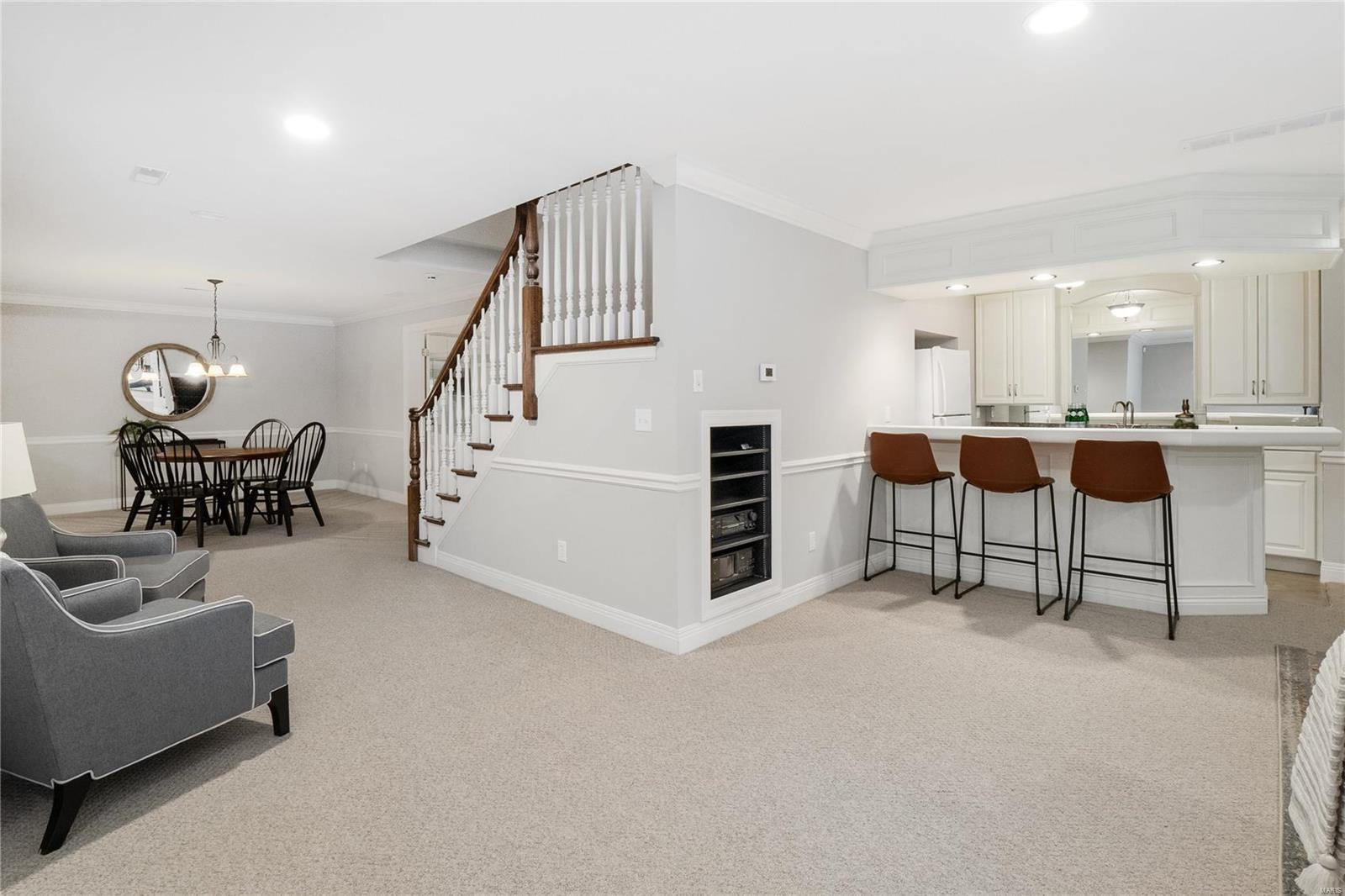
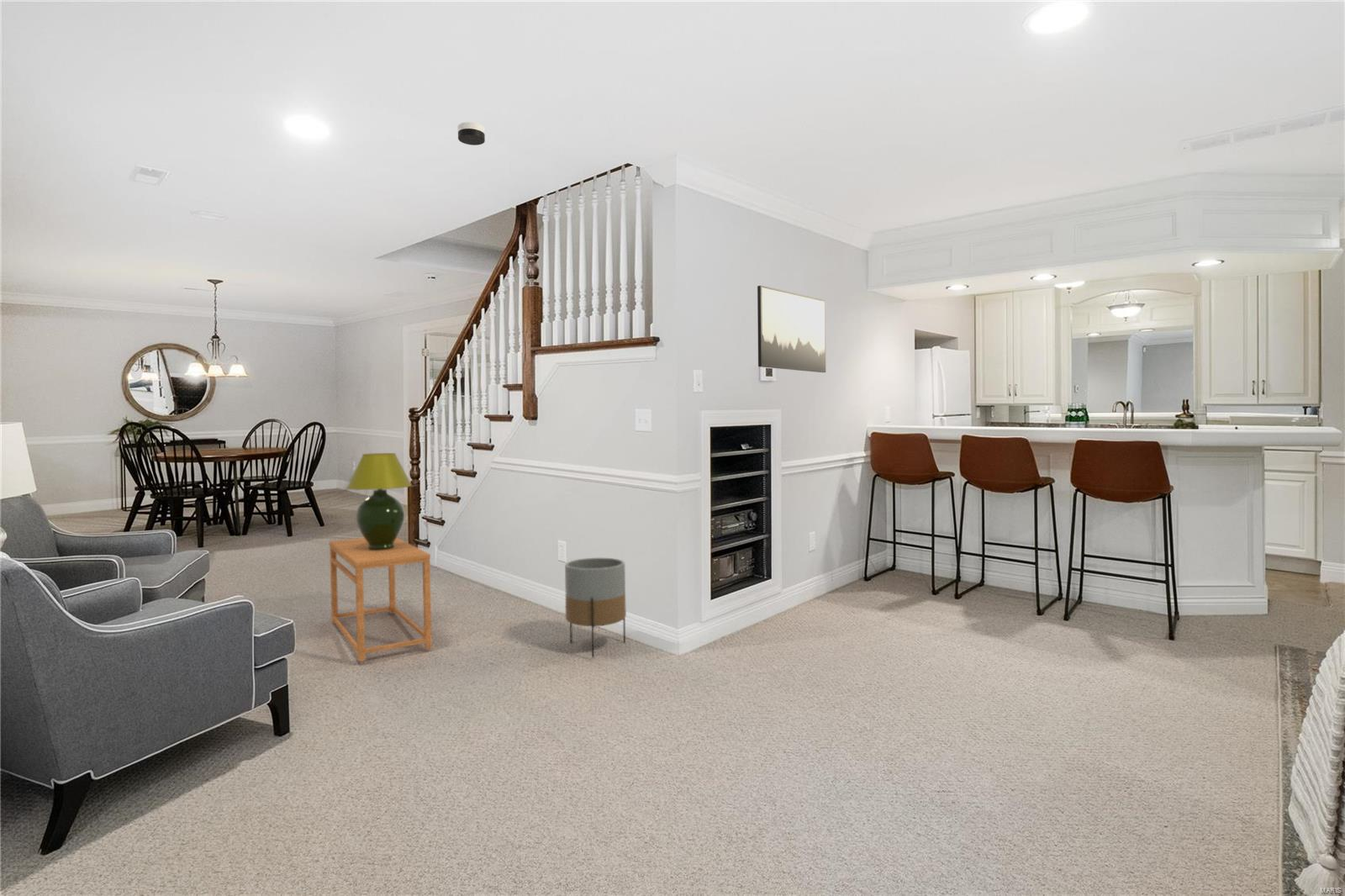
+ table lamp [346,452,413,551]
+ wall art [757,285,826,373]
+ smoke detector [456,121,486,146]
+ planter [564,557,627,659]
+ side table [329,537,433,662]
